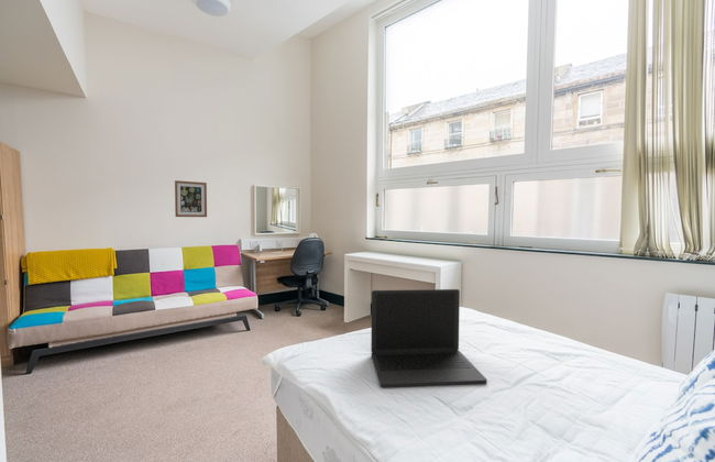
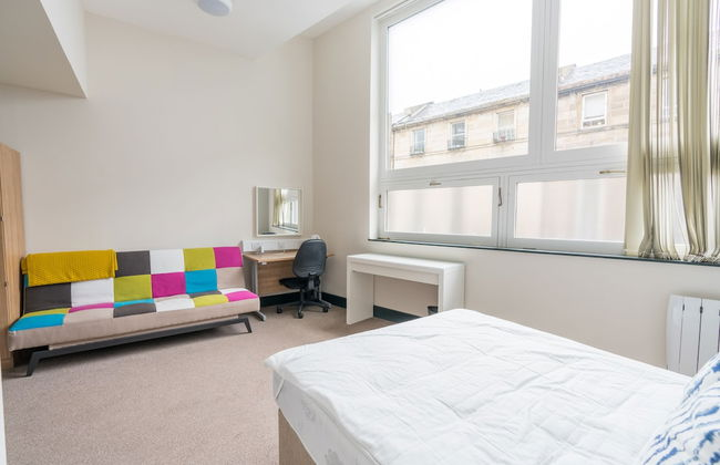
- wall art [174,179,208,218]
- laptop [370,288,488,388]
